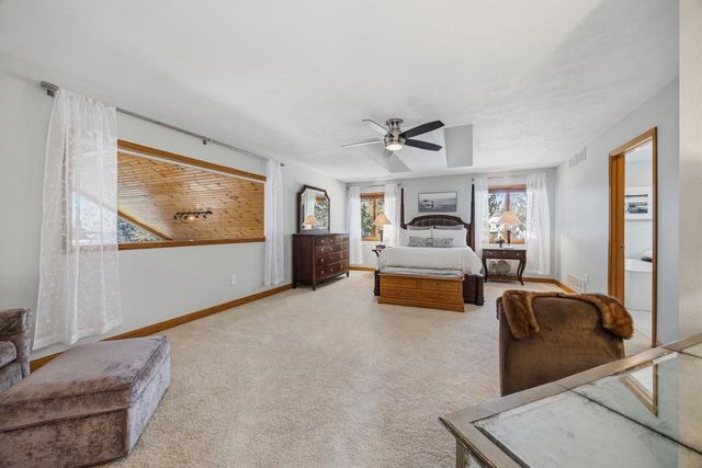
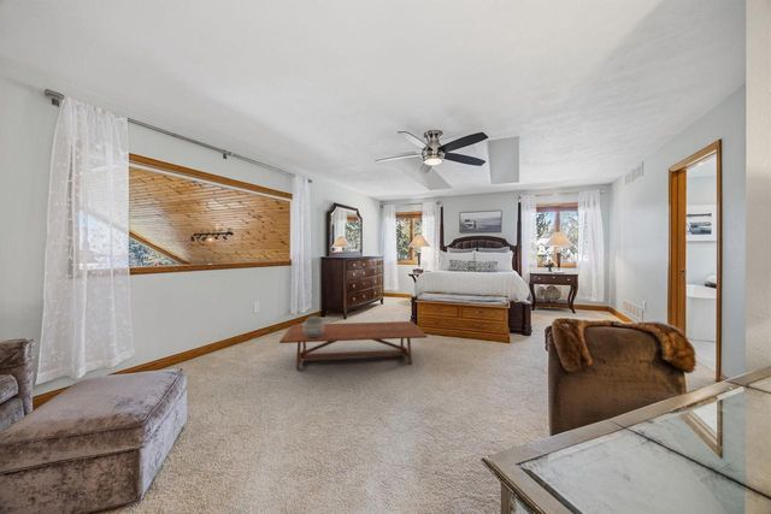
+ coffee table [278,320,429,371]
+ decorative sphere [302,315,325,337]
